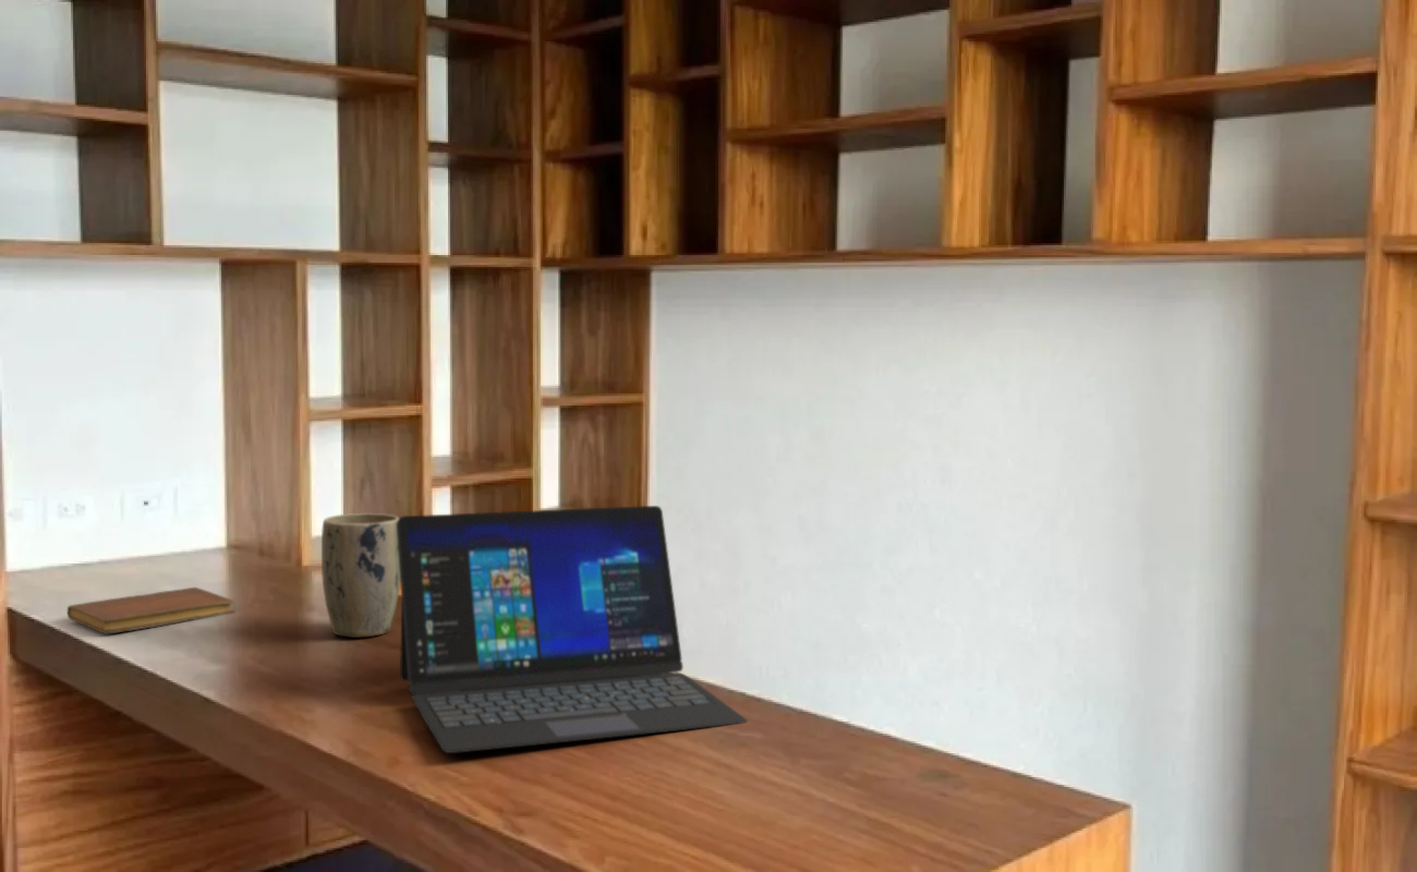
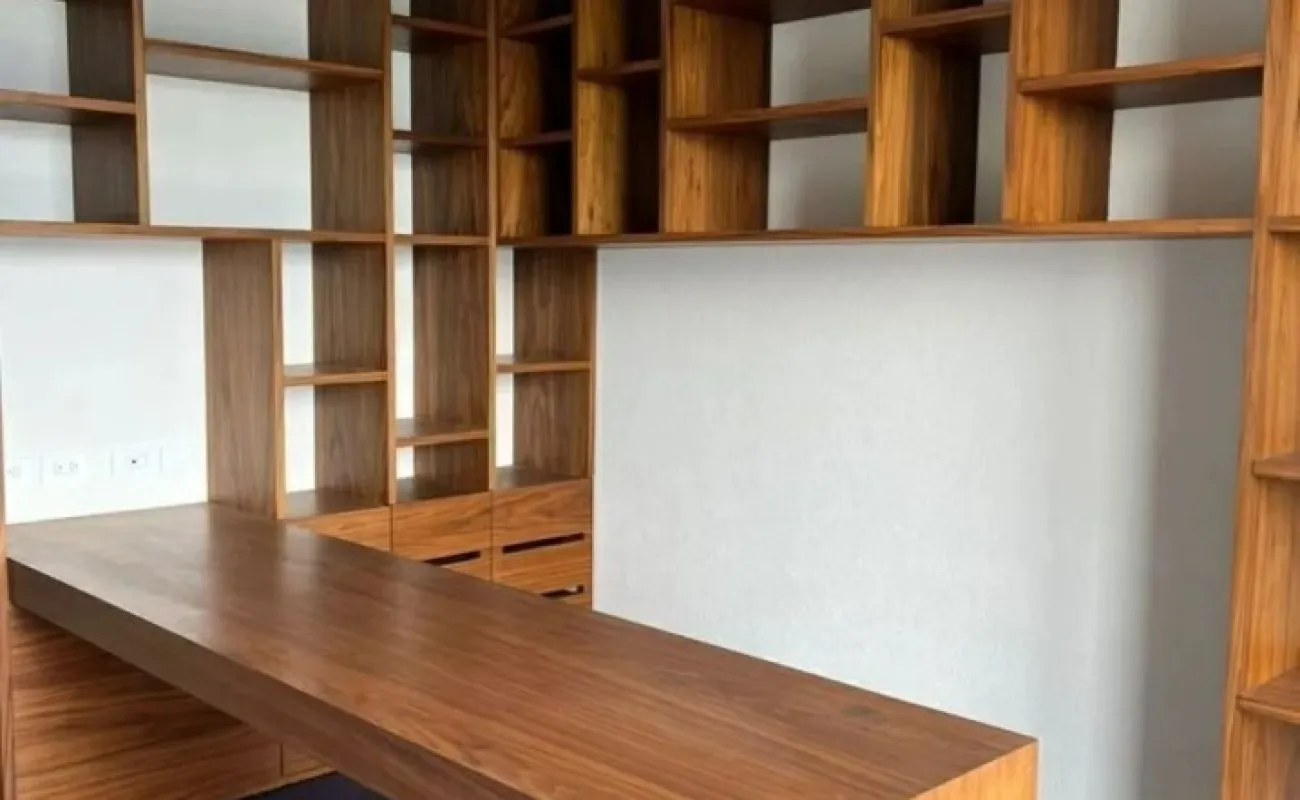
- laptop [397,505,749,754]
- plant pot [320,512,401,639]
- notebook [66,586,235,635]
